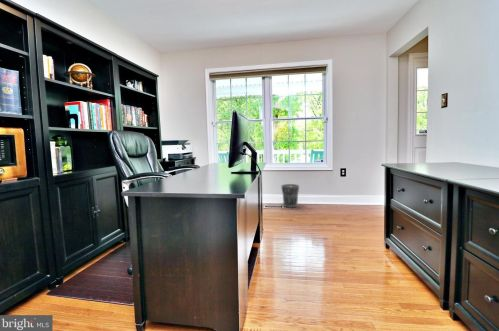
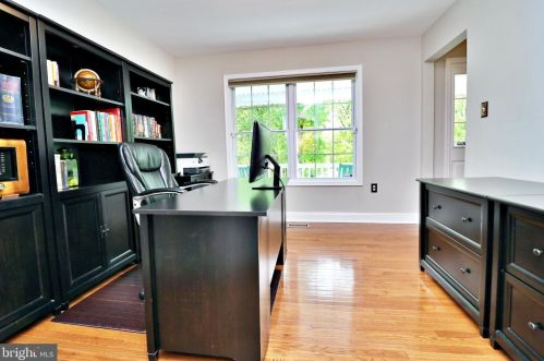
- wastebasket [280,183,300,208]
